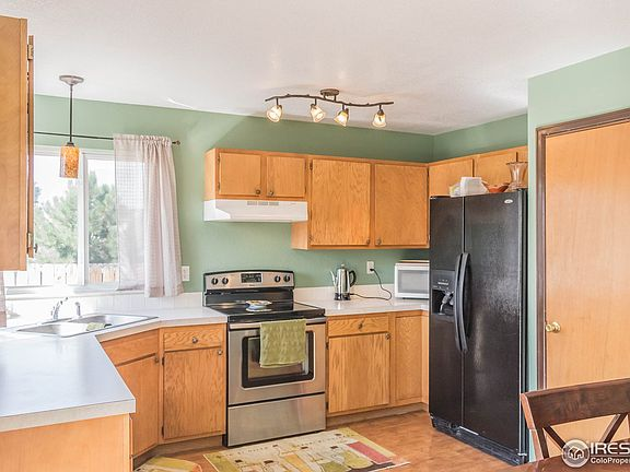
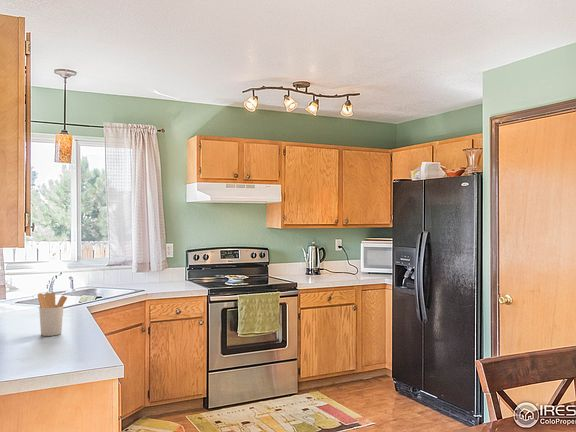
+ utensil holder [37,292,68,337]
